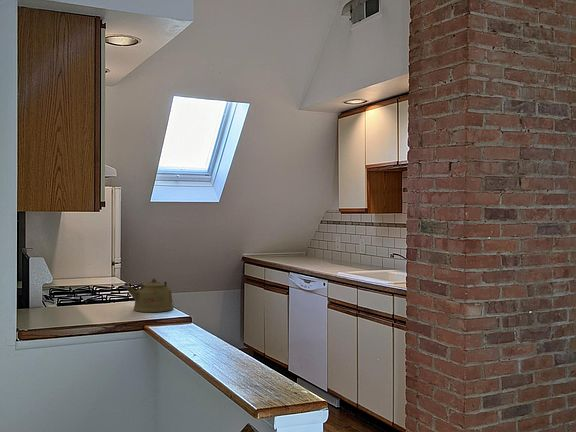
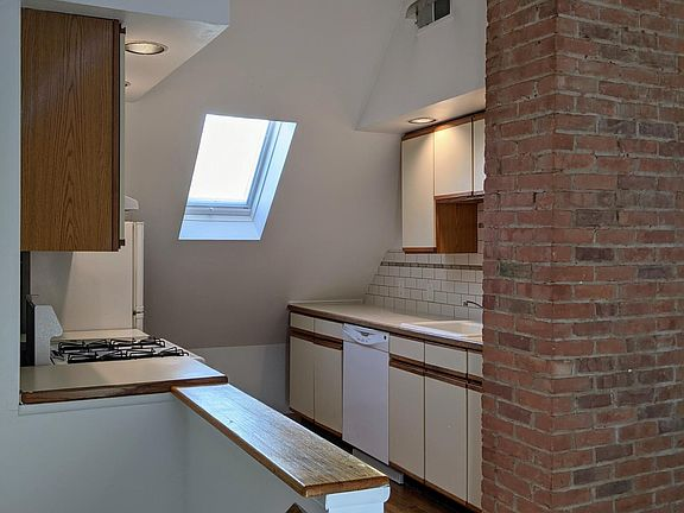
- kettle [126,277,175,313]
